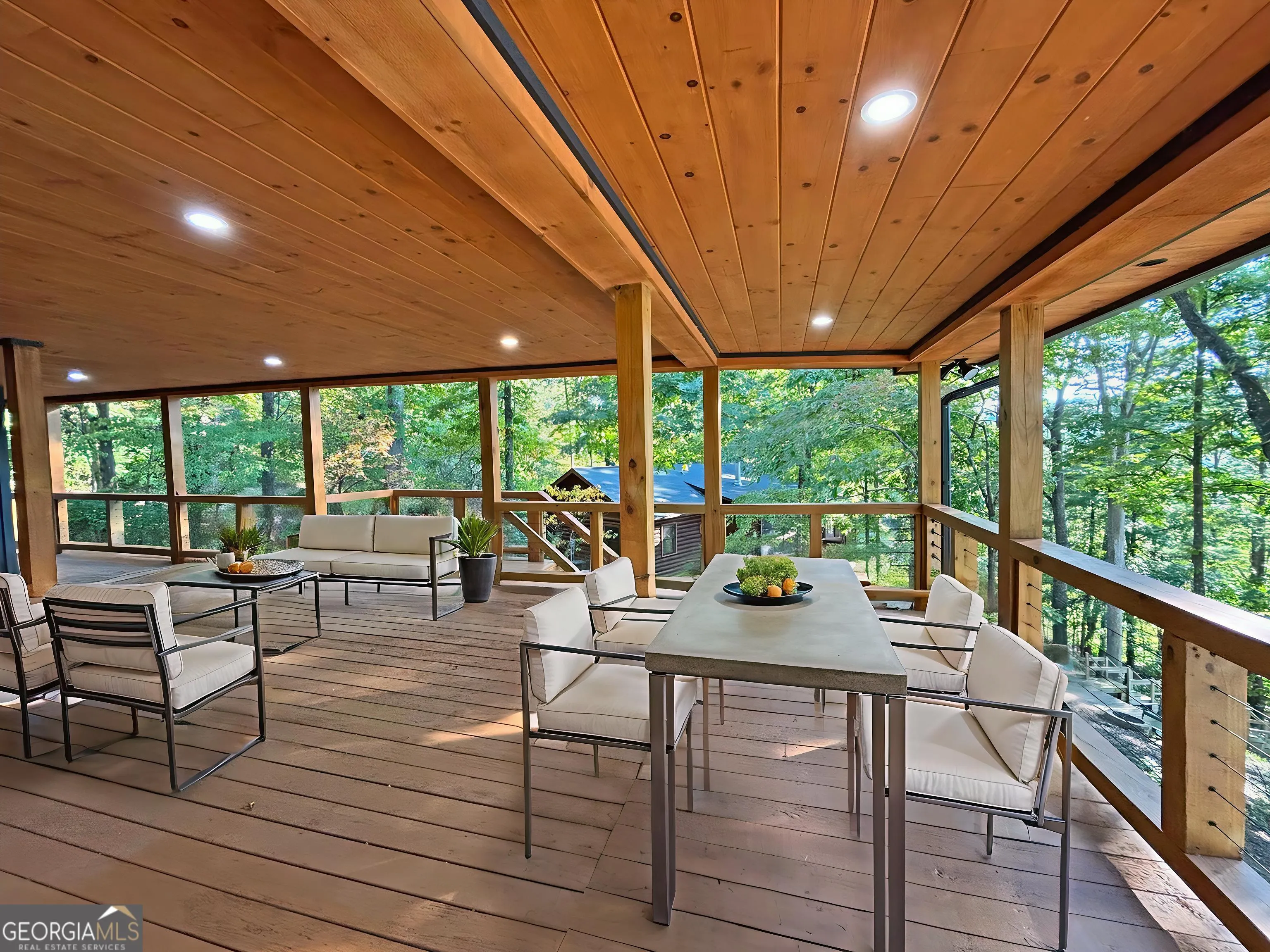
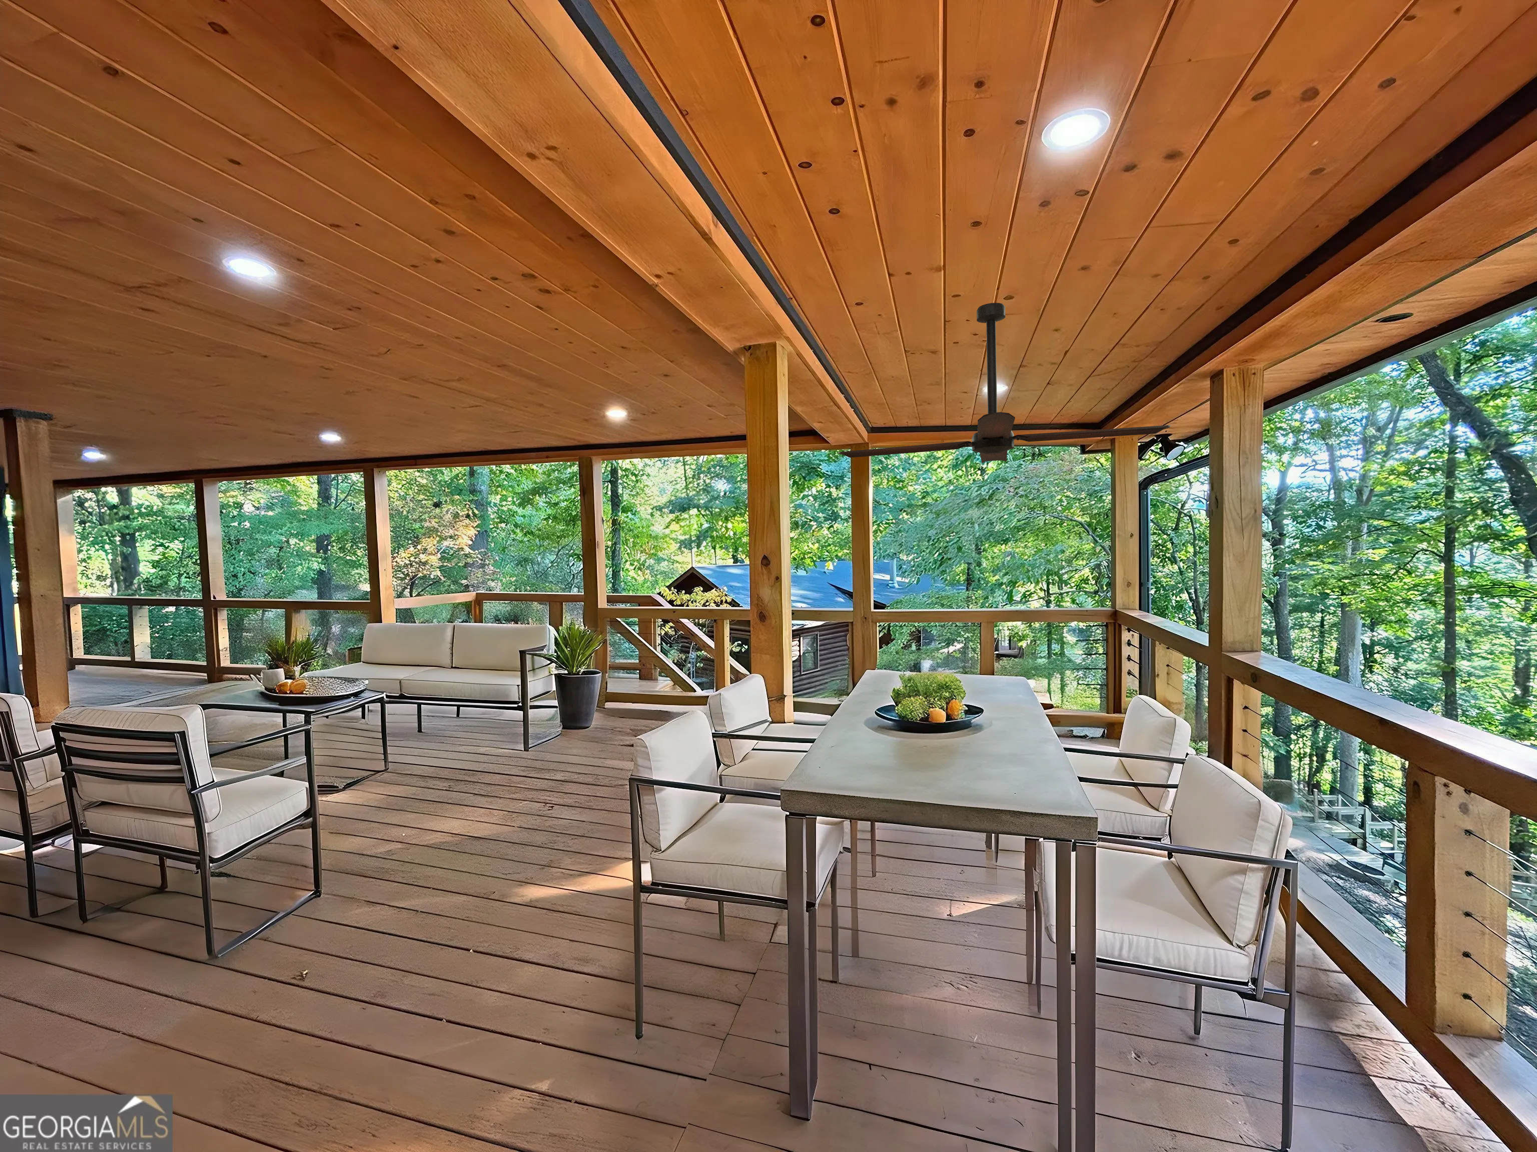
+ ceiling fan [837,303,1172,463]
